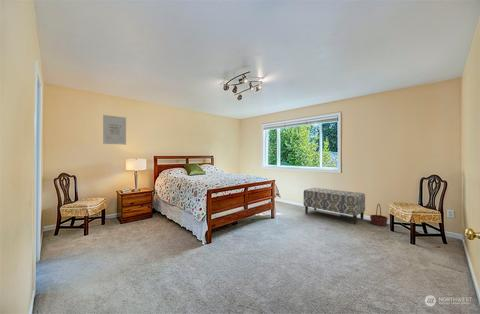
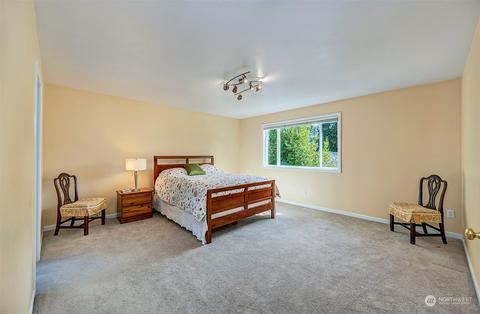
- bench [303,187,366,225]
- basket [369,203,389,227]
- wall art [102,114,127,146]
